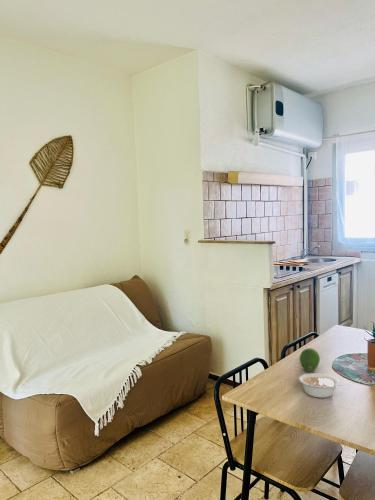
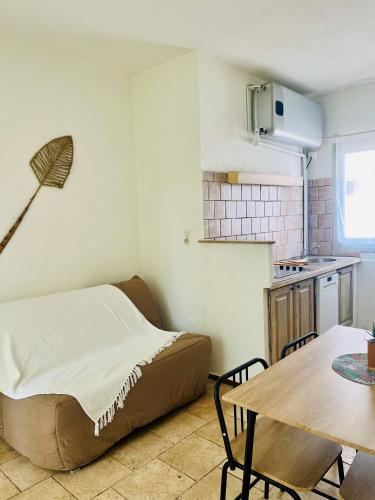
- legume [298,373,343,399]
- fruit [299,347,321,373]
